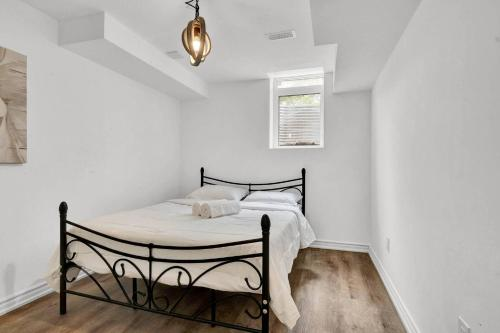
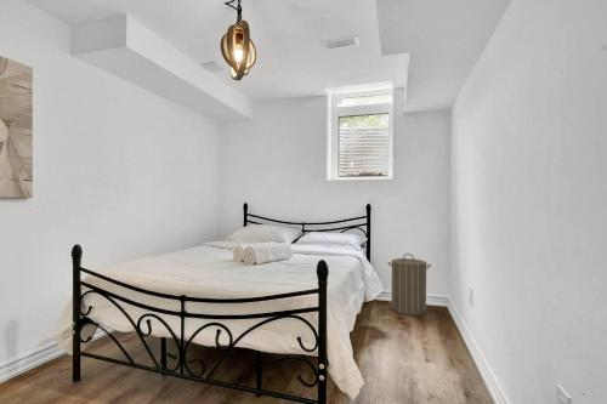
+ laundry hamper [386,252,432,317]
